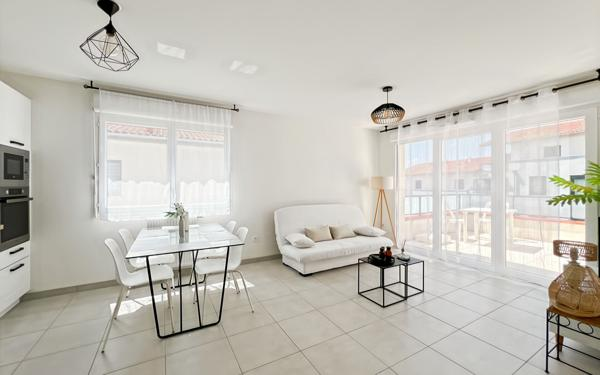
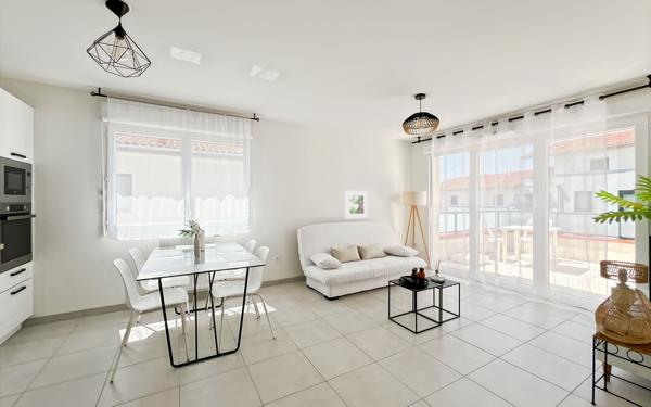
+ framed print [344,190,369,219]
